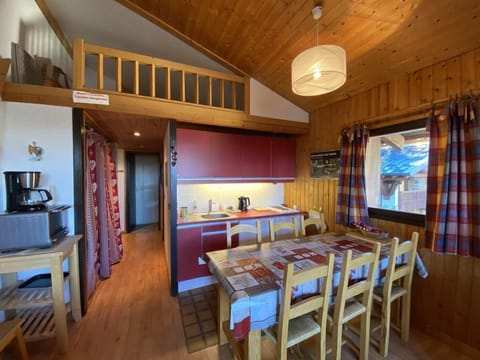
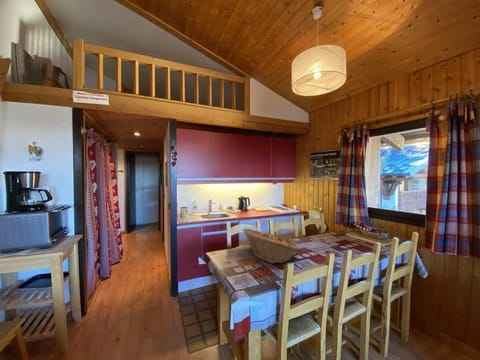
+ fruit basket [242,228,300,264]
